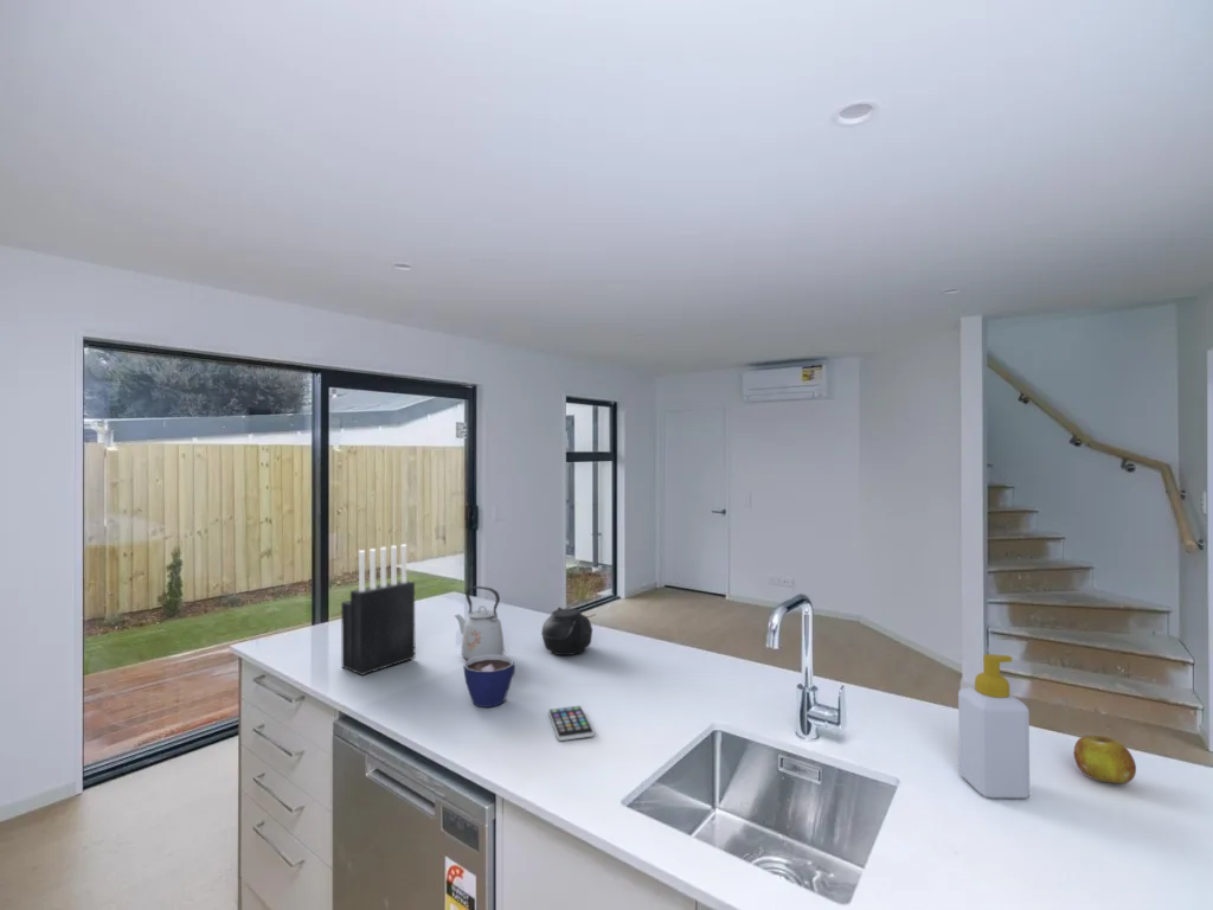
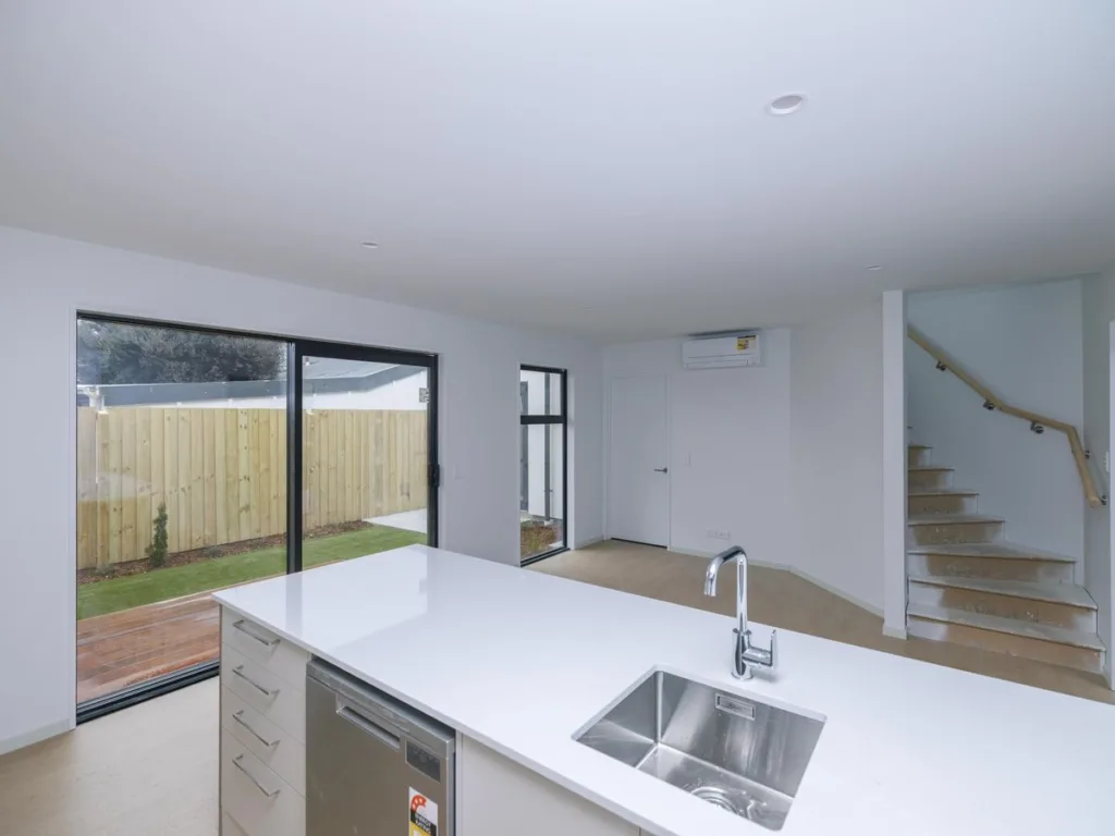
- fruit [1073,735,1137,784]
- smartphone [547,705,596,742]
- soap bottle [957,653,1031,800]
- cup [463,654,516,709]
- knife block [340,543,416,677]
- kettle [454,585,506,661]
- teapot [540,607,596,656]
